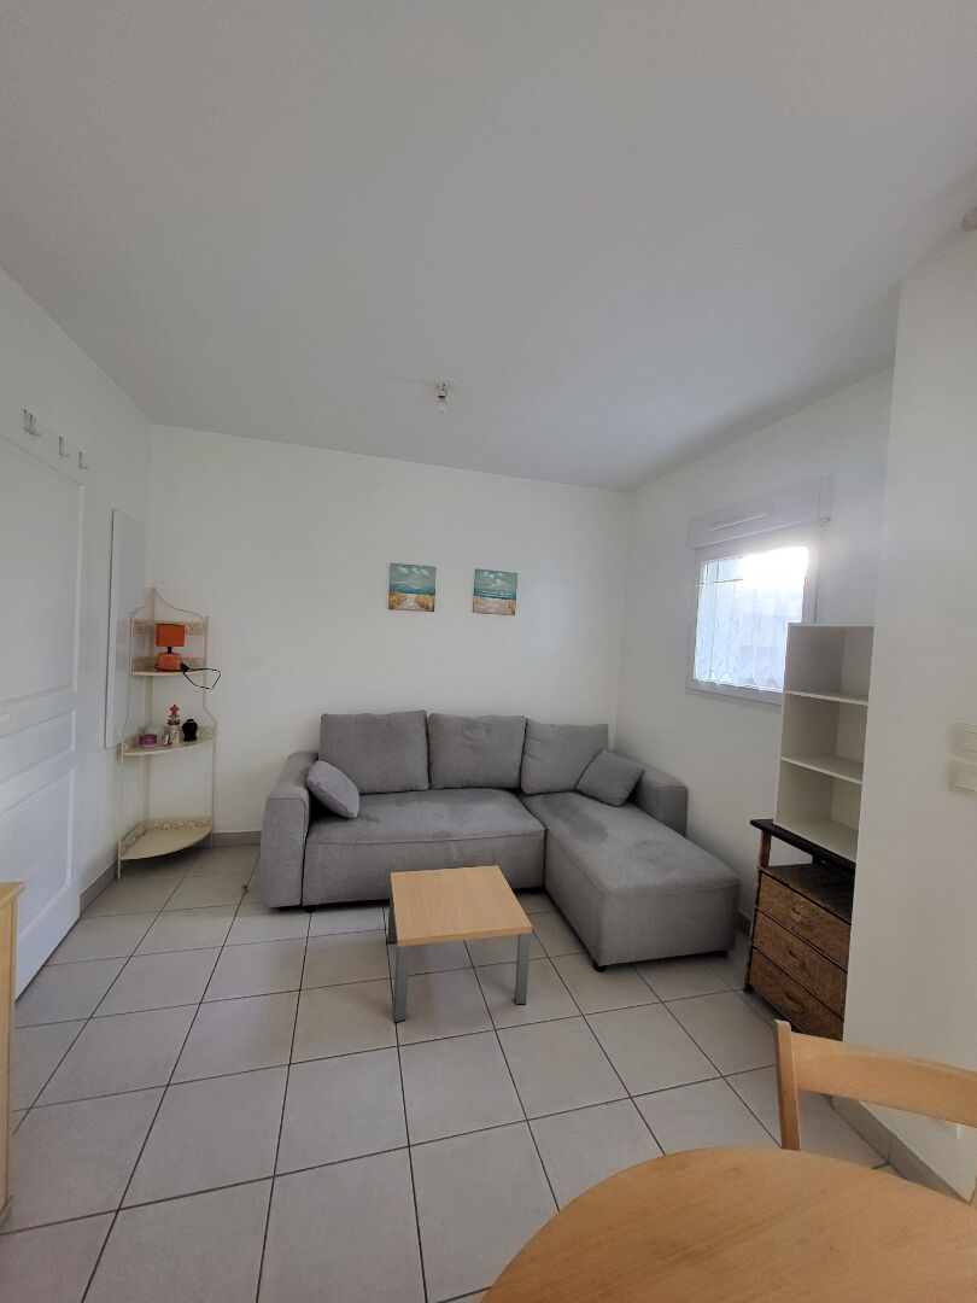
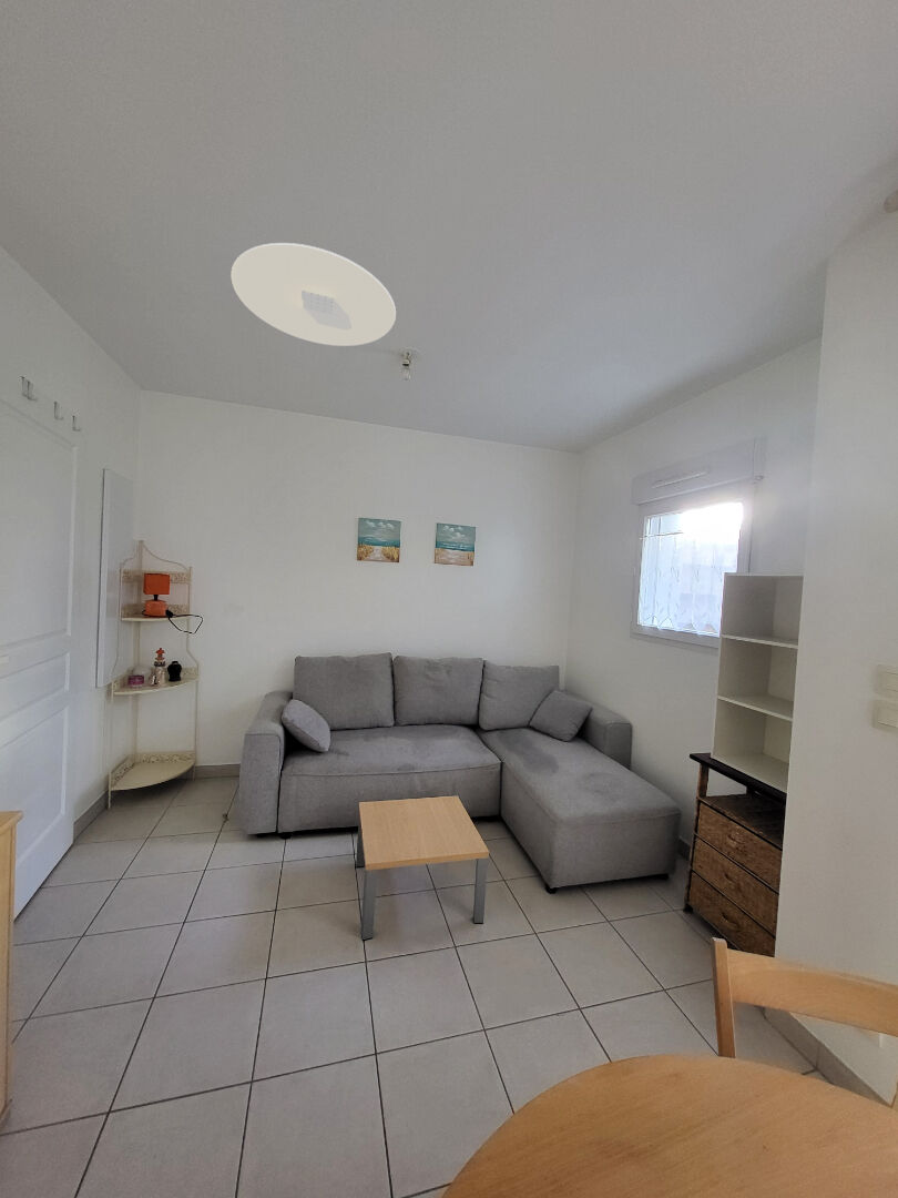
+ ceiling light [231,242,397,347]
